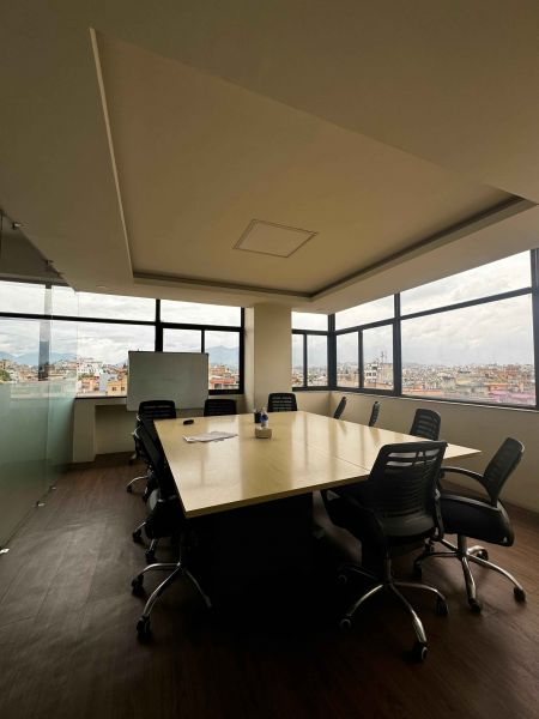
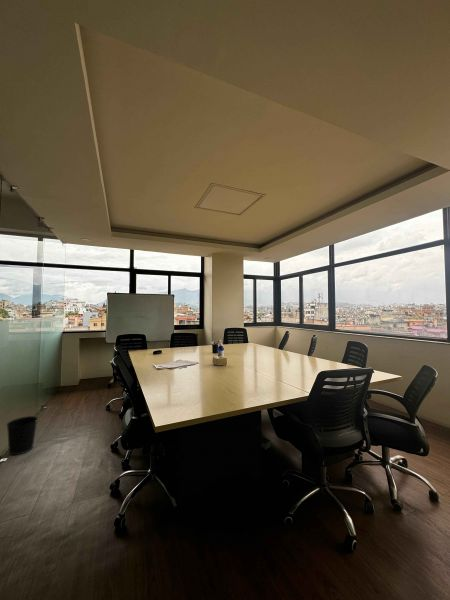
+ wastebasket [6,415,39,456]
